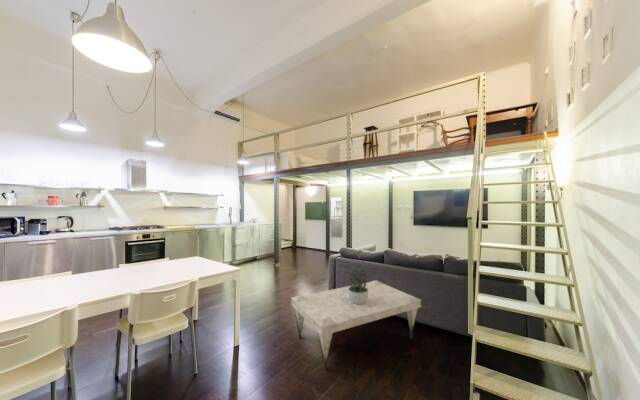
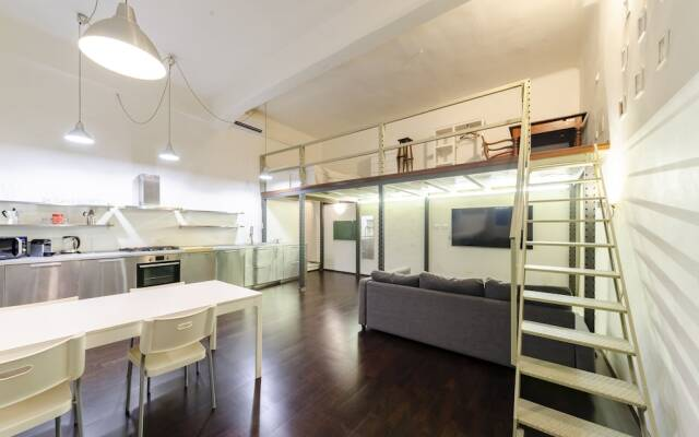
- coffee table [290,279,423,372]
- potted plant [345,262,372,305]
